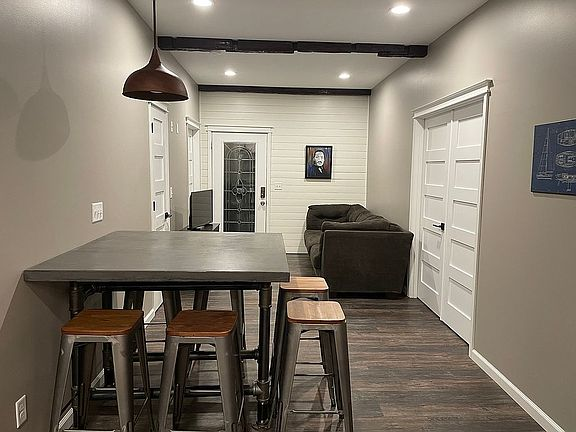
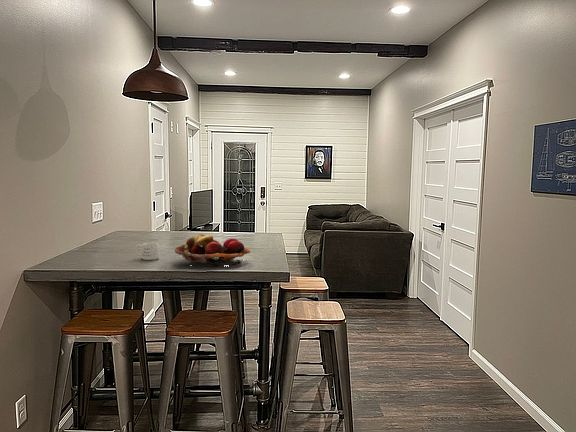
+ fruit basket [174,233,251,268]
+ mug [135,242,161,261]
